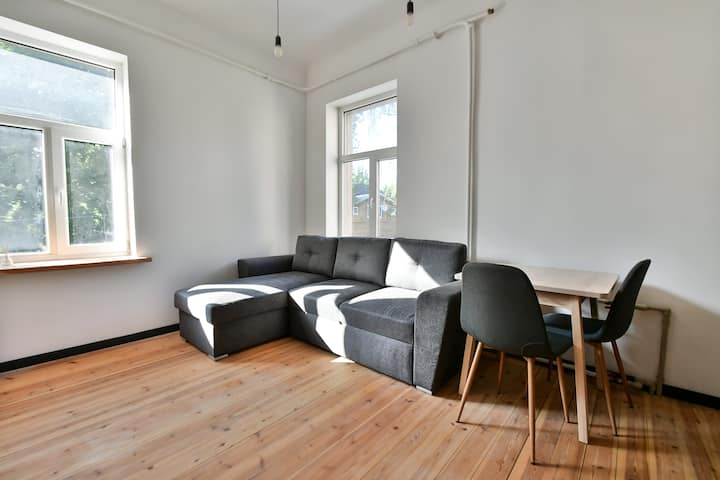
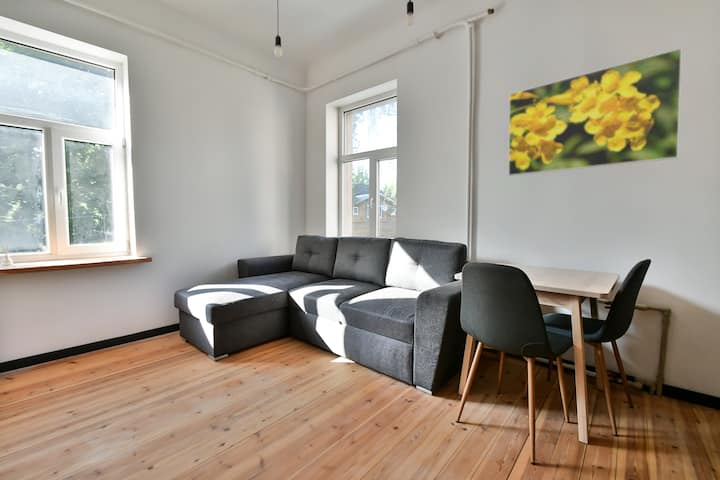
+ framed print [507,47,683,177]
